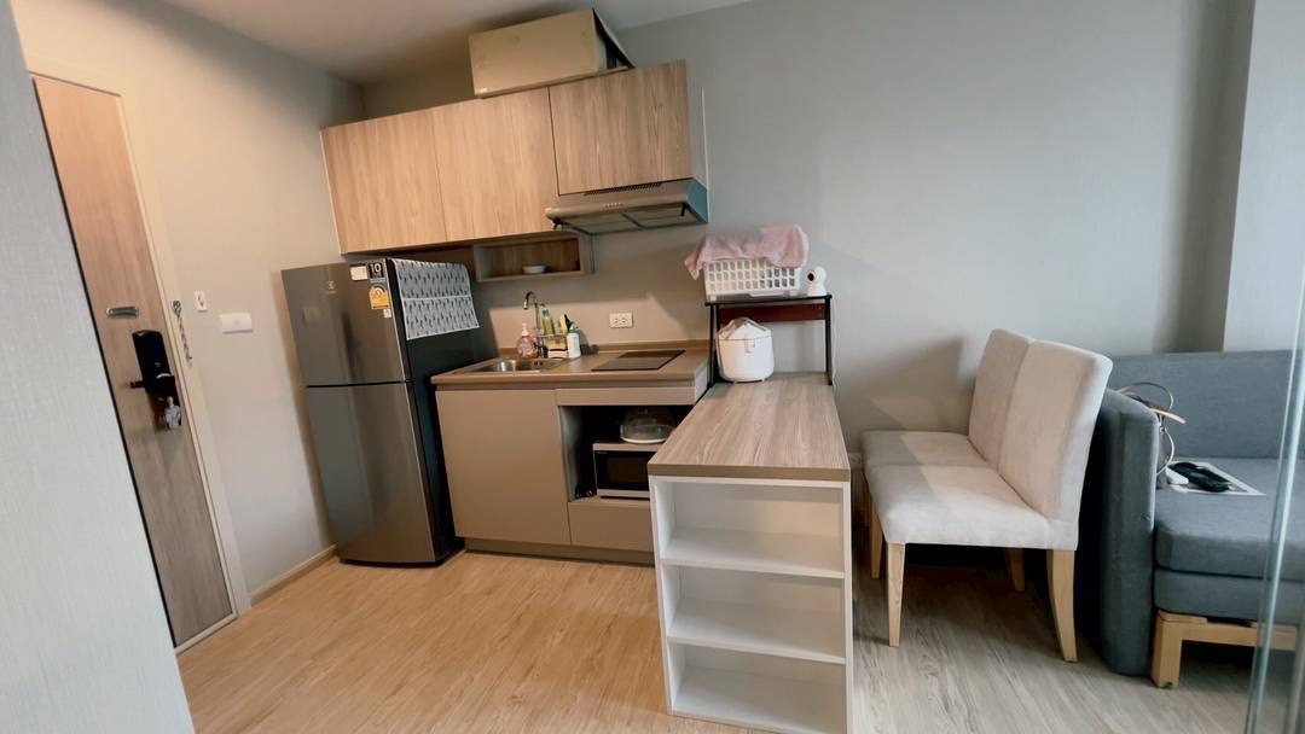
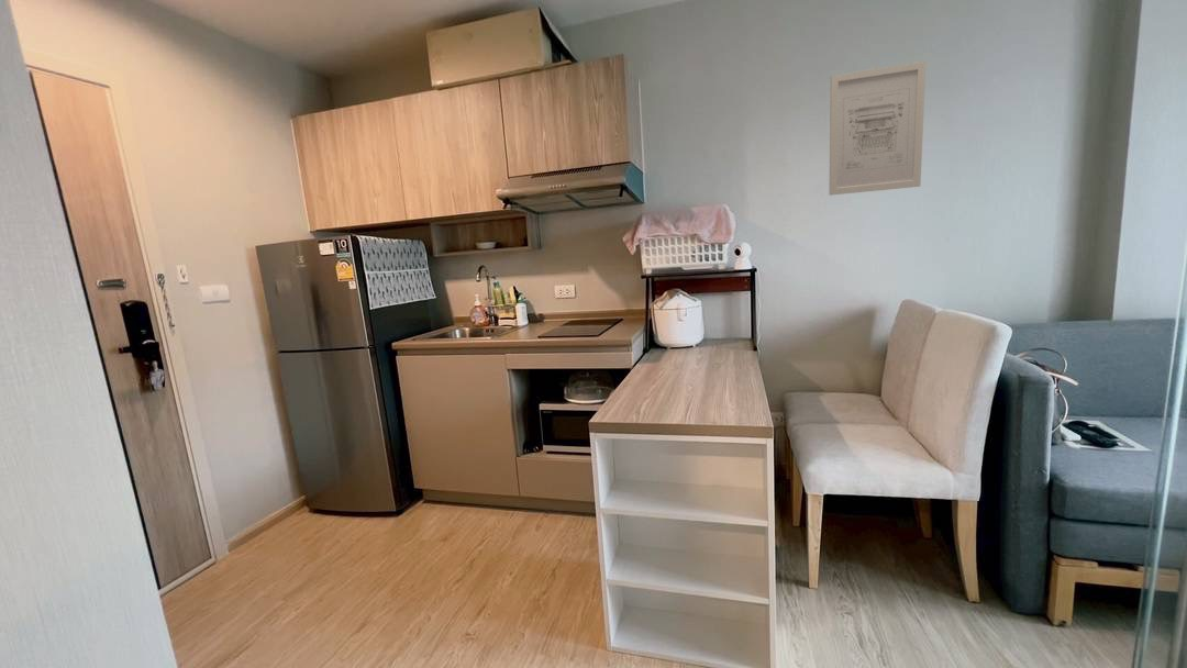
+ wall art [829,60,927,197]
